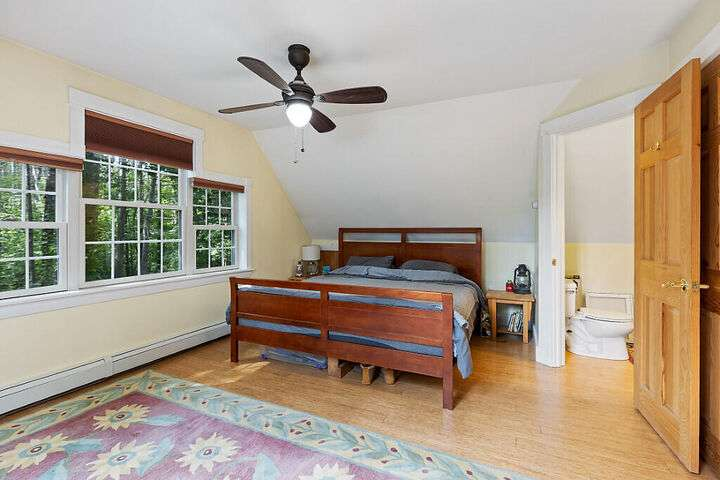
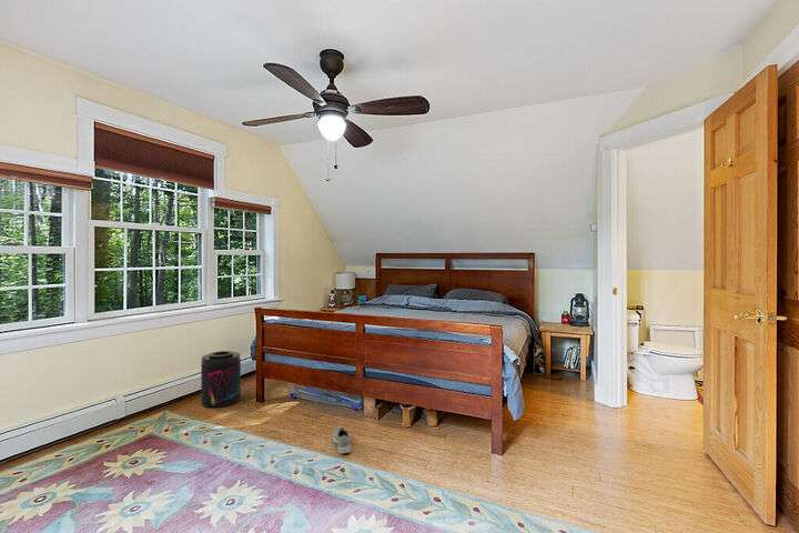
+ sneaker [332,425,352,454]
+ supplement container [200,350,242,408]
